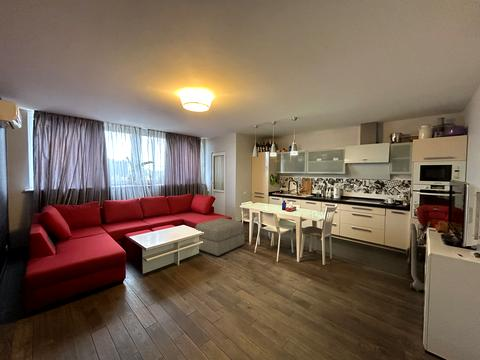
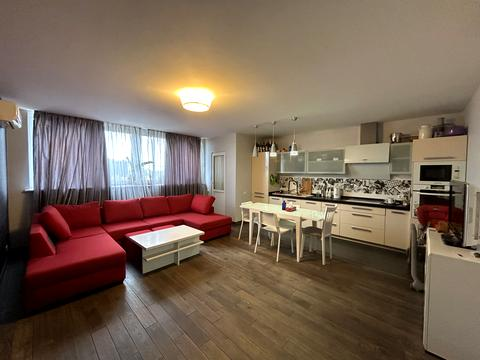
- ottoman [194,217,246,257]
